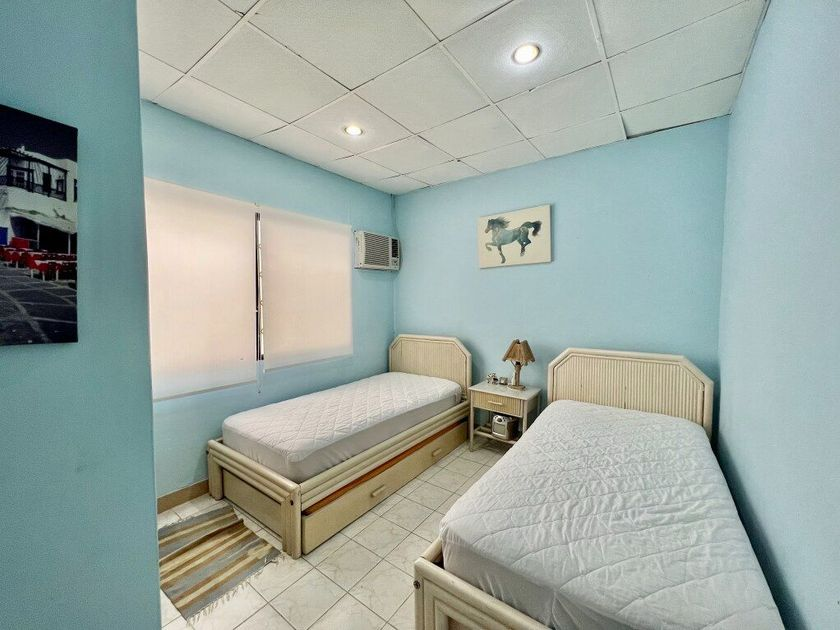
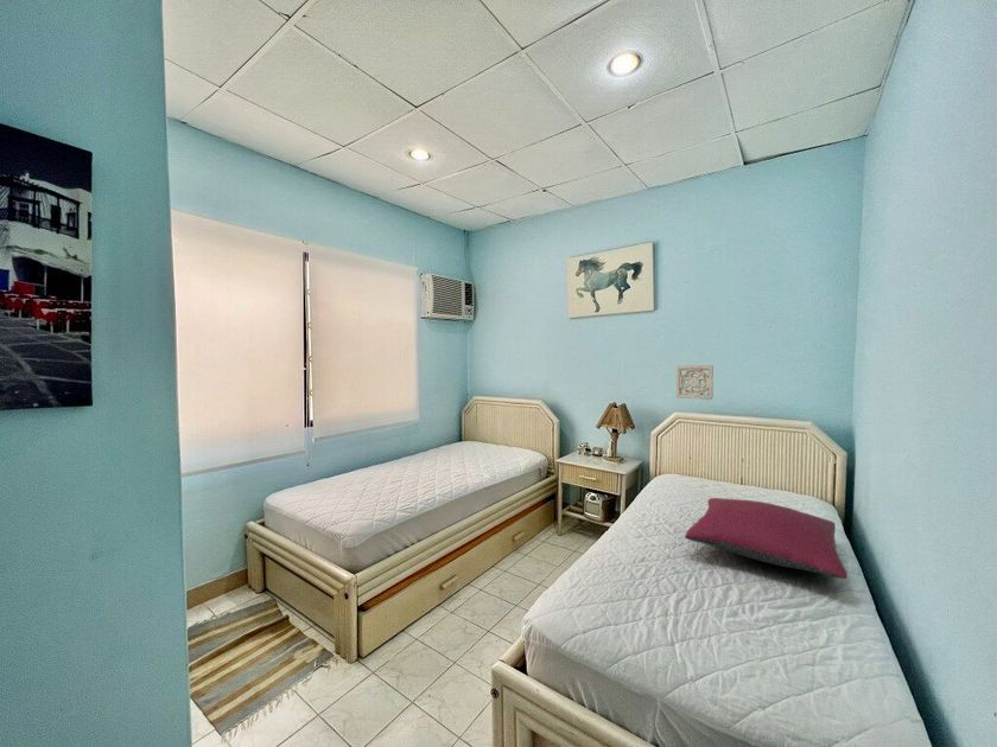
+ wall ornament [675,364,715,401]
+ pillow [684,497,849,580]
